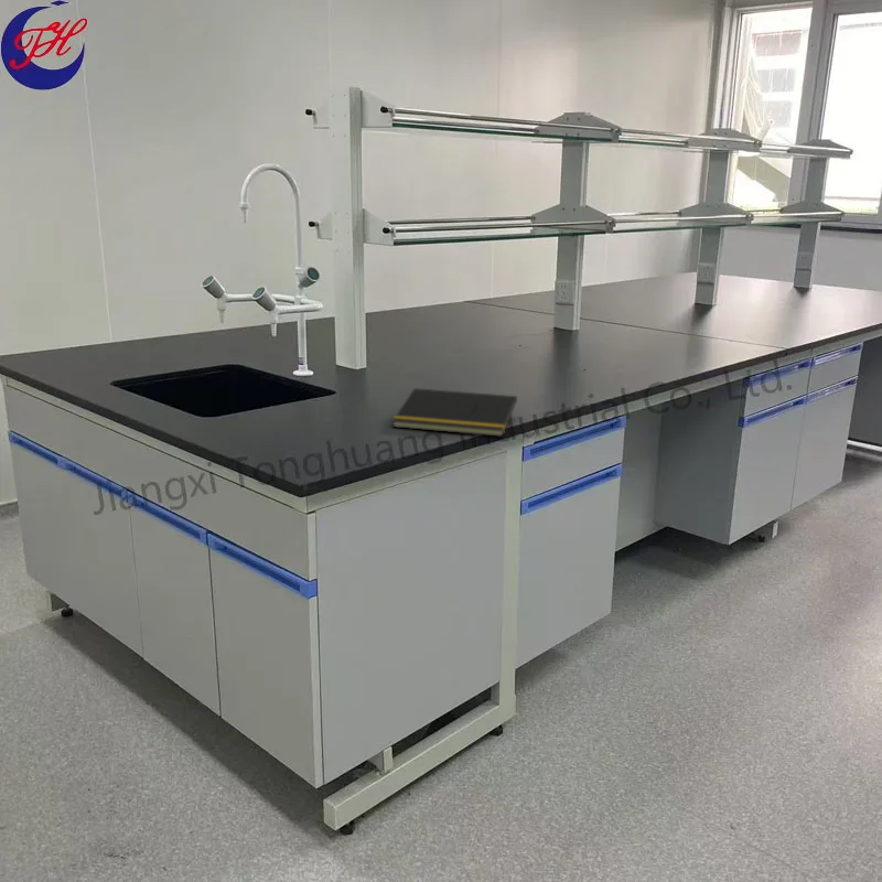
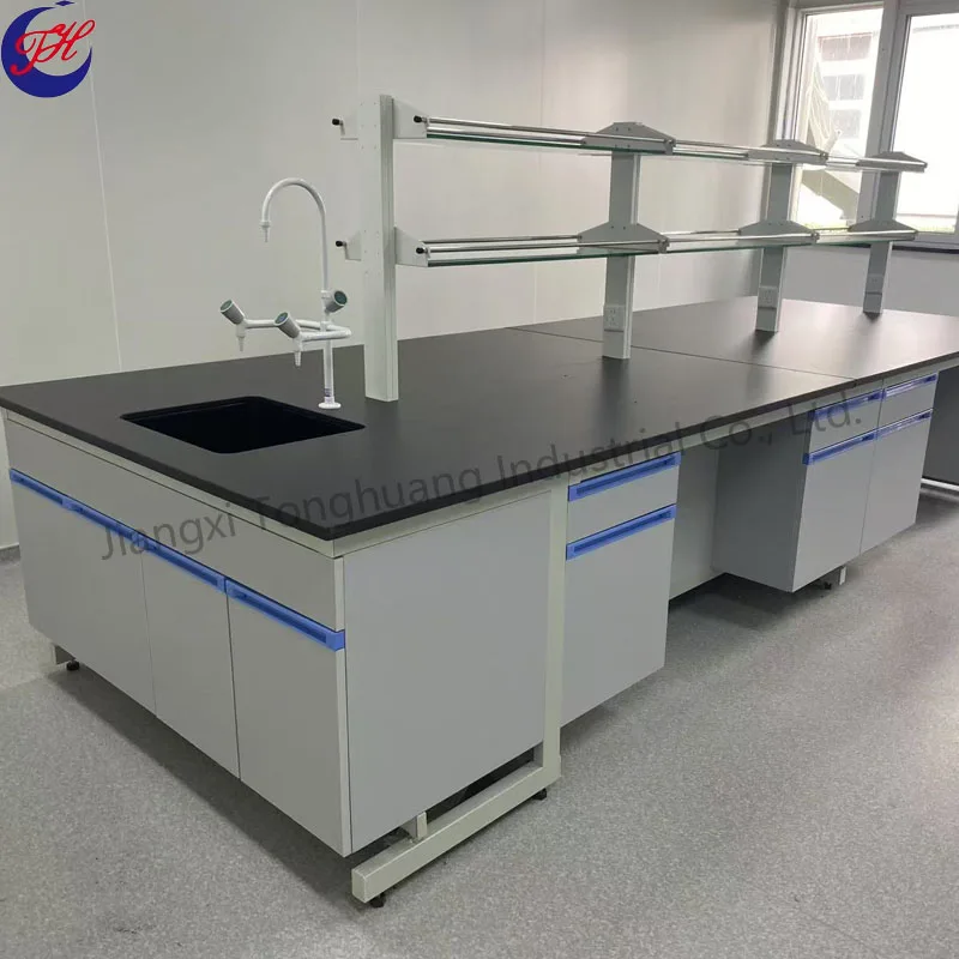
- notepad [391,387,518,438]
